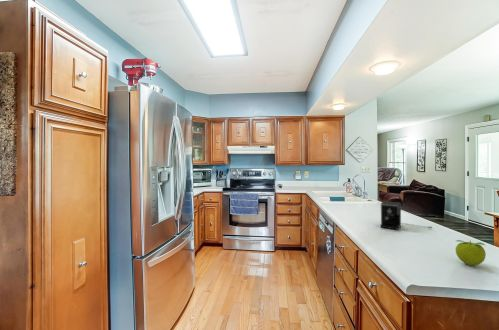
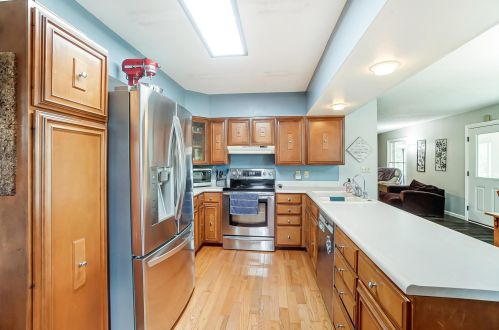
- fruit [455,239,487,266]
- coffee maker [380,200,433,231]
